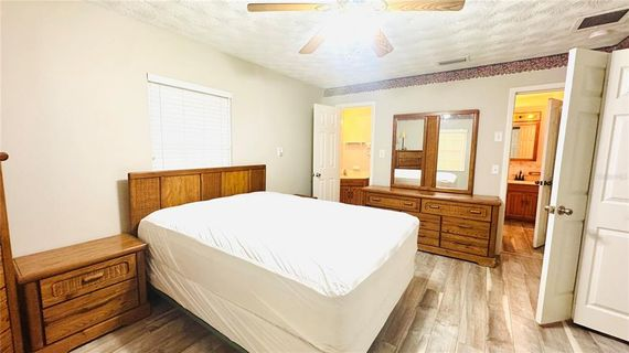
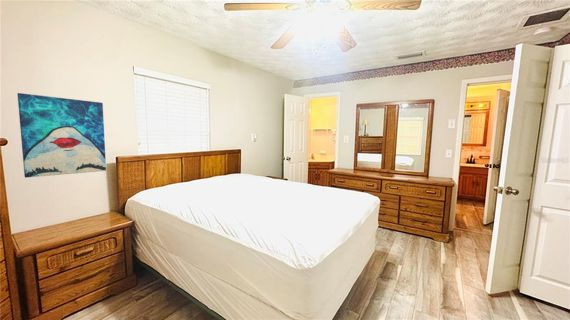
+ wall art [16,92,107,179]
